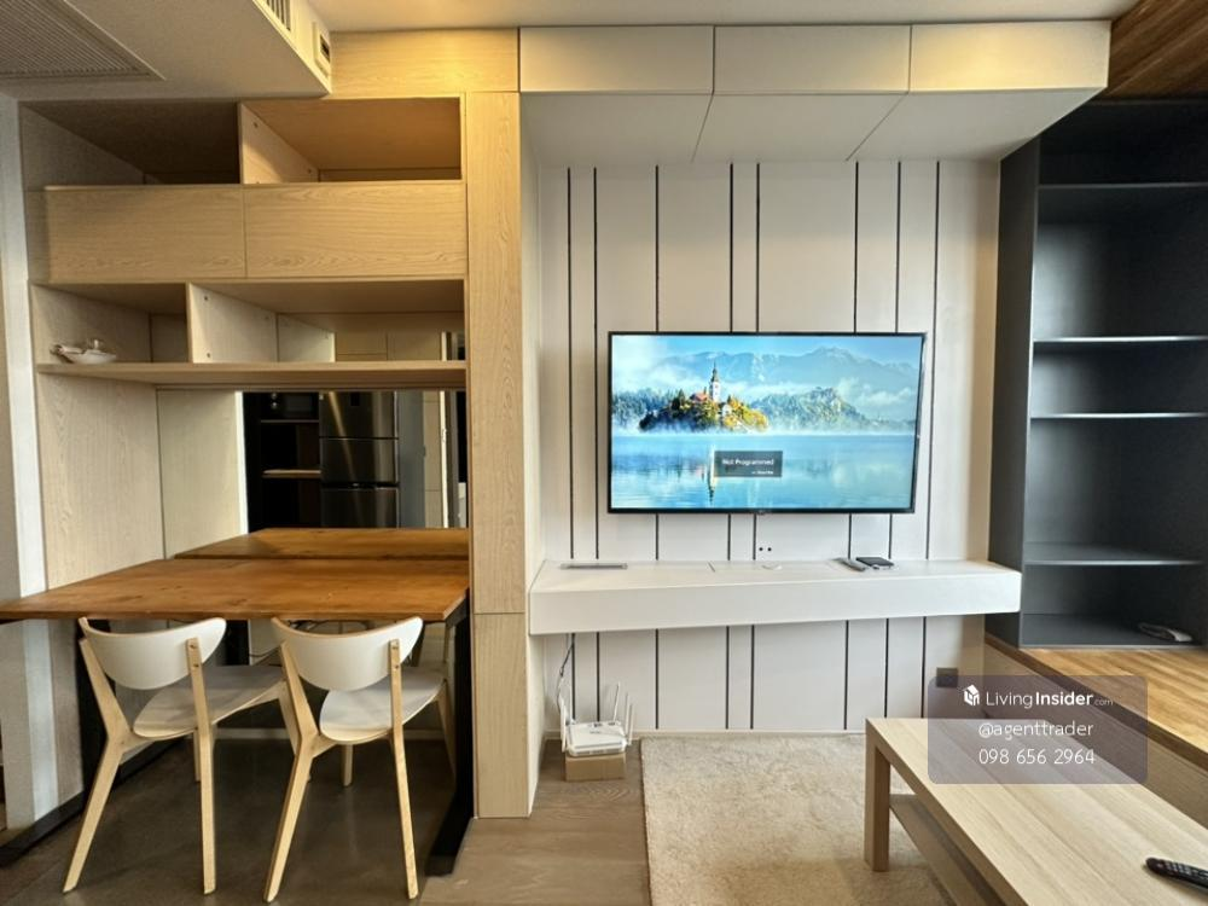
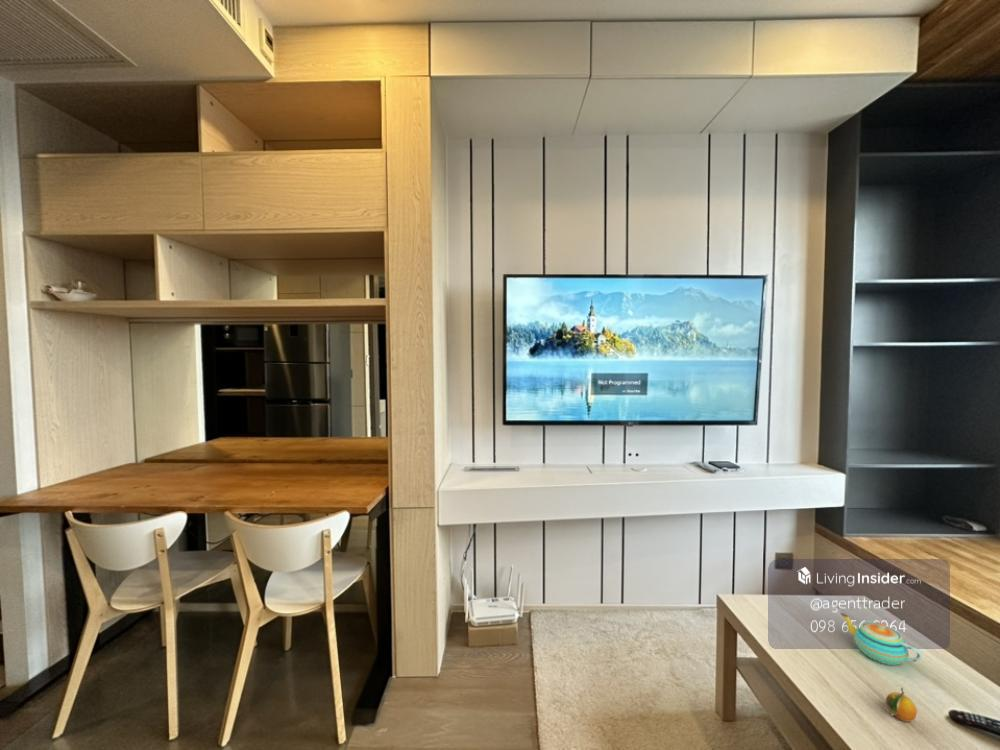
+ teapot [839,612,923,666]
+ fruit [885,686,918,723]
